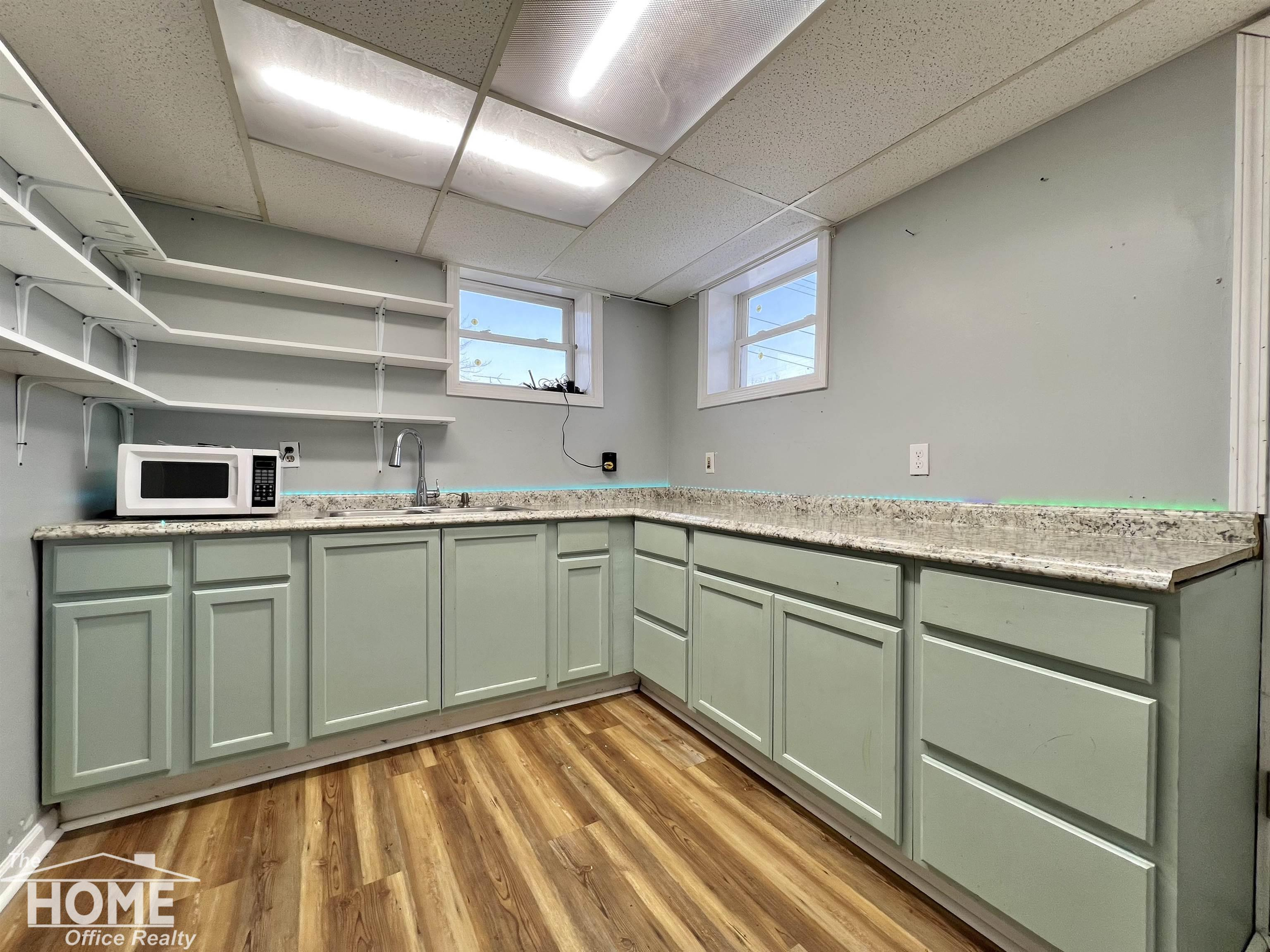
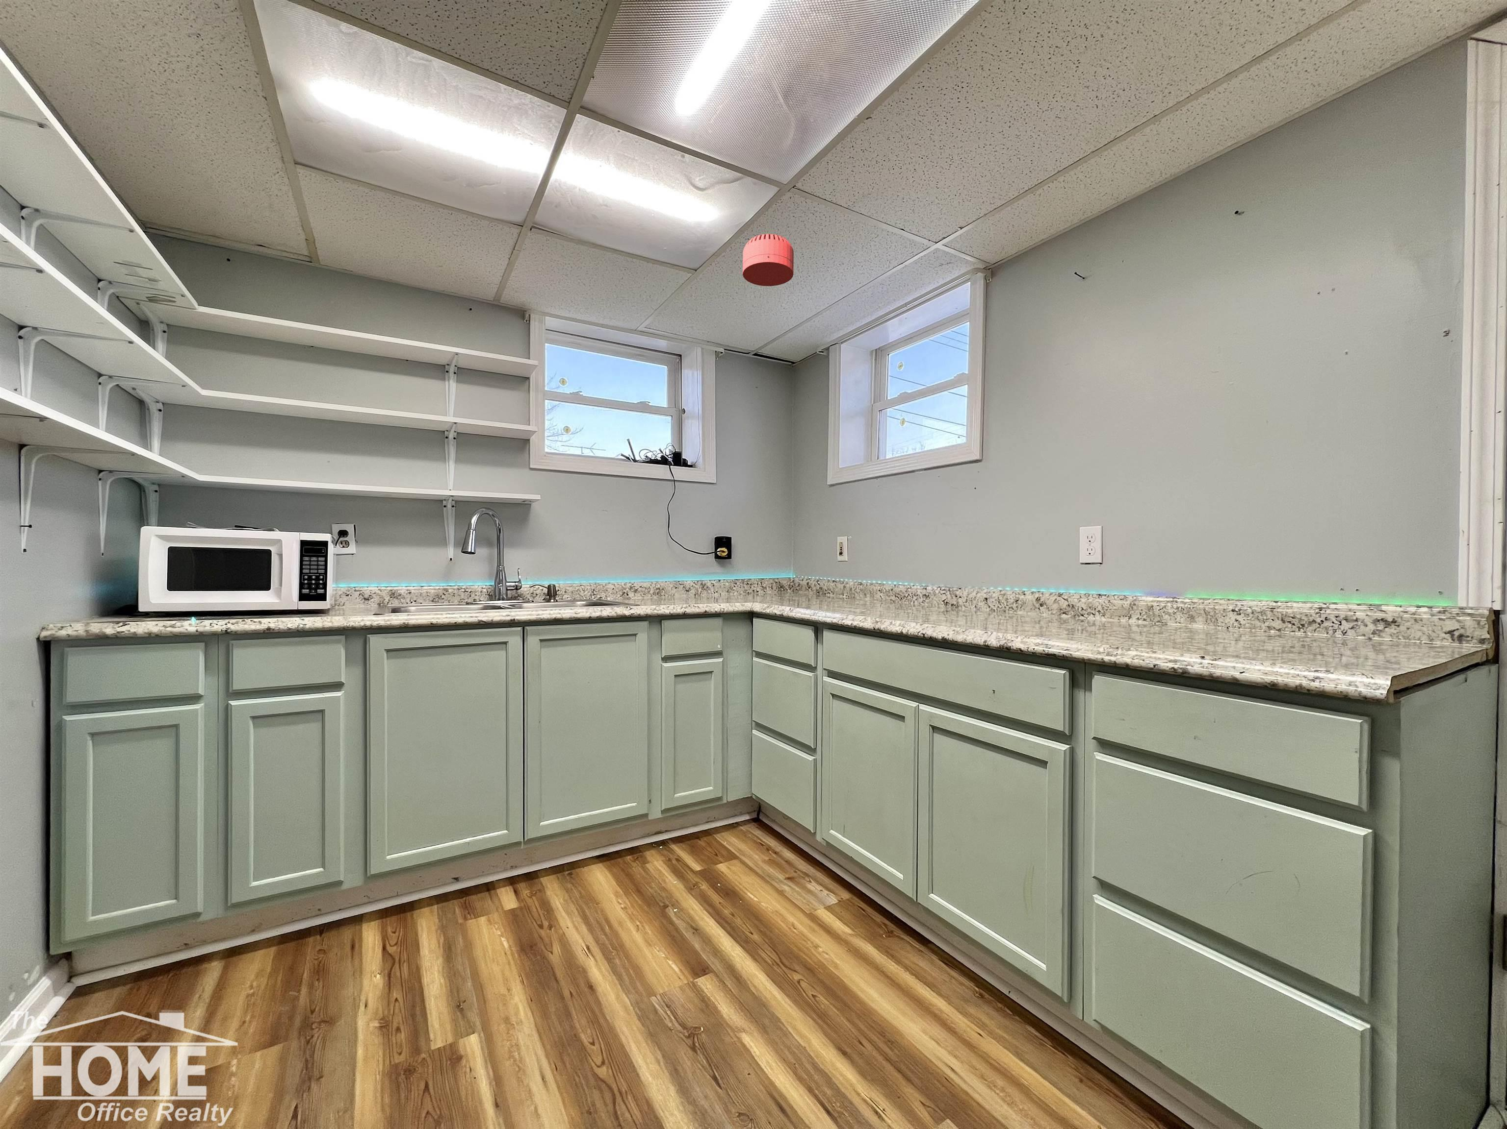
+ smoke detector [742,234,794,287]
